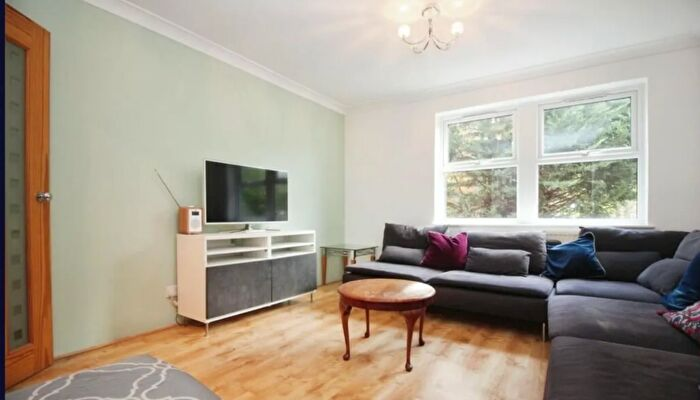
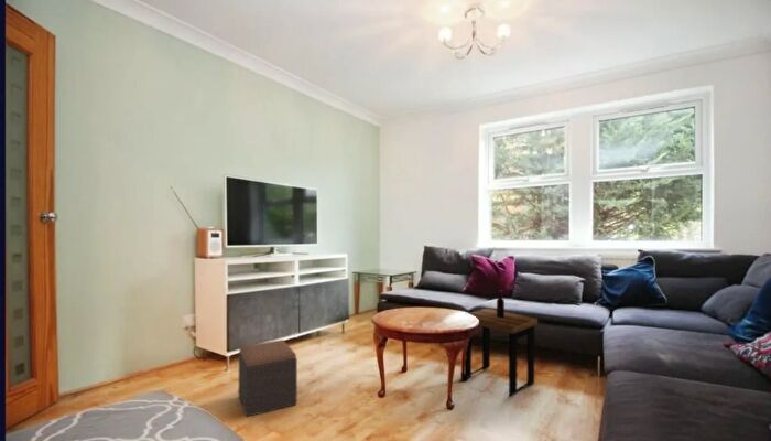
+ footstool [238,338,298,418]
+ side table [463,289,539,397]
